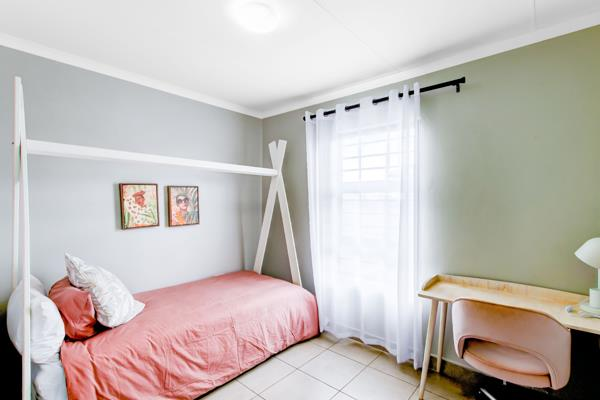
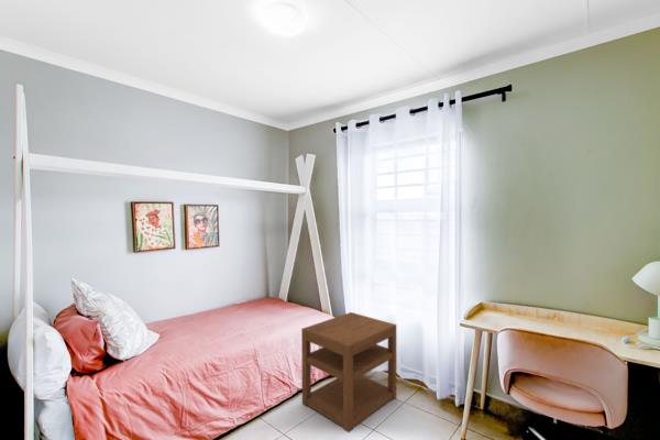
+ nightstand [300,311,397,433]
